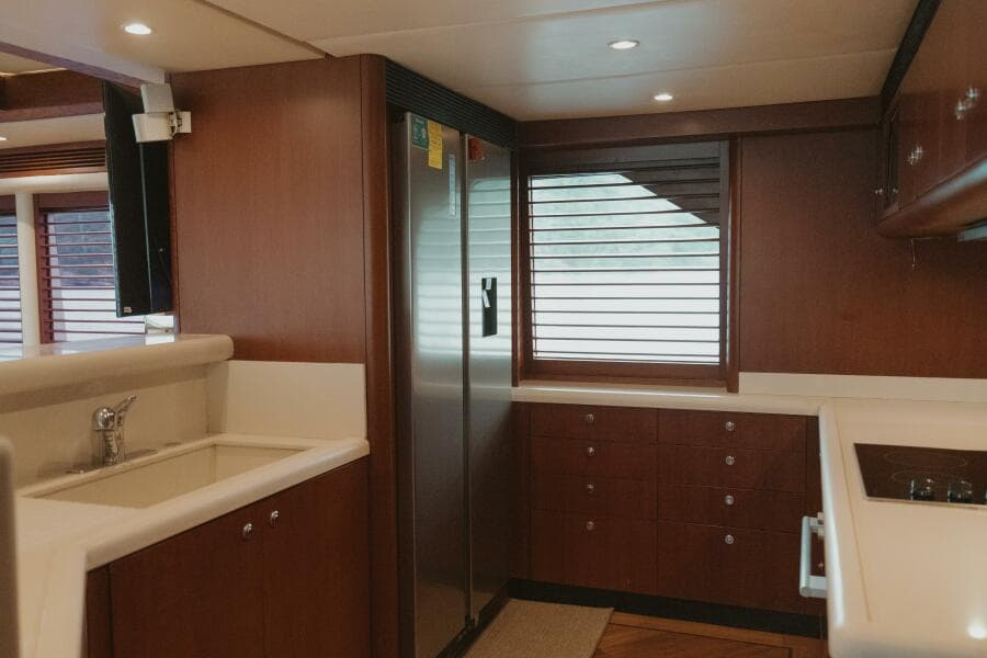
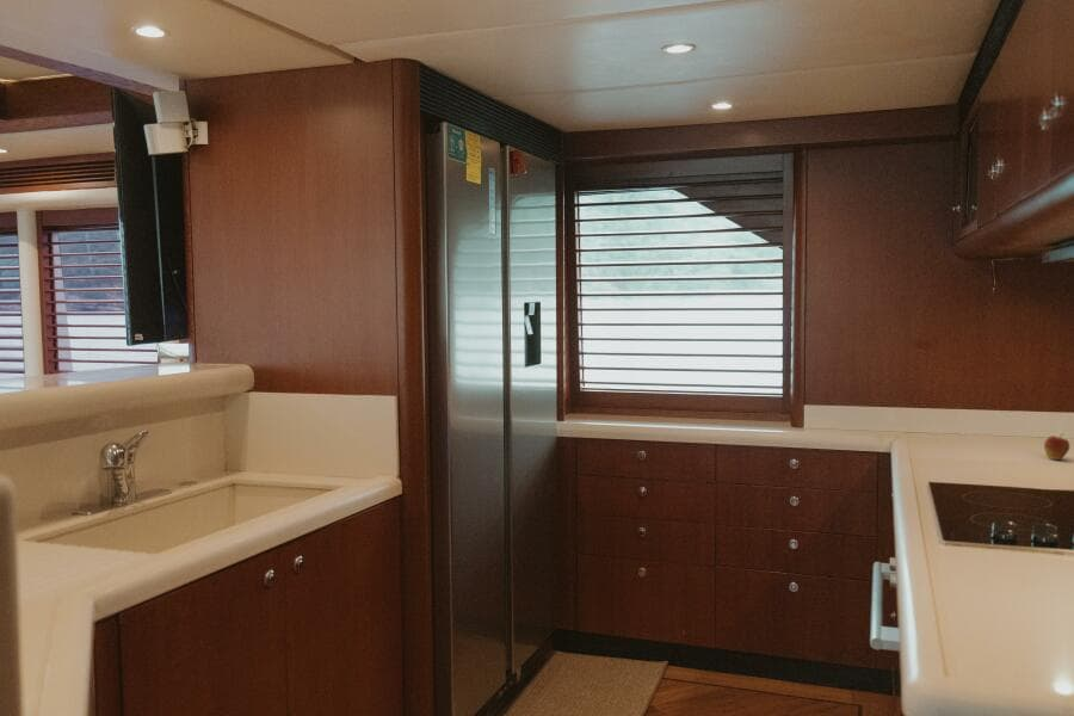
+ fruit [1043,432,1070,461]
